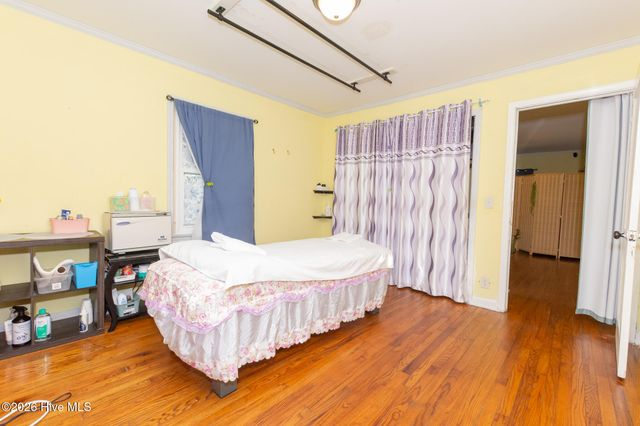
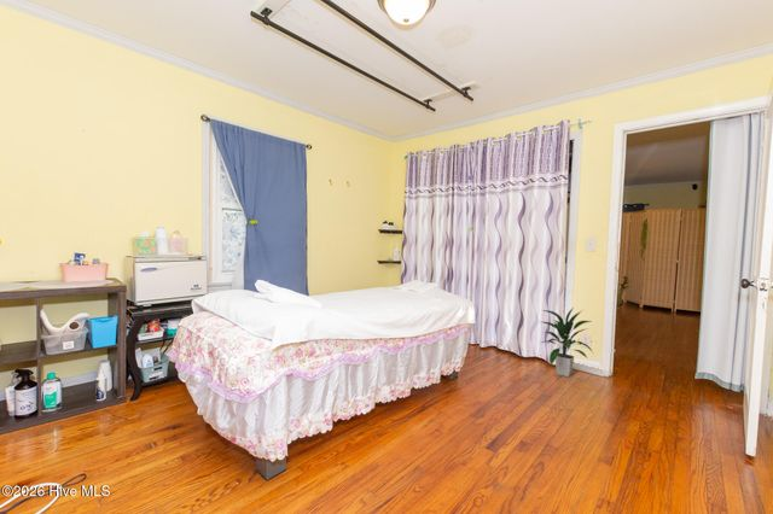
+ indoor plant [536,306,595,378]
